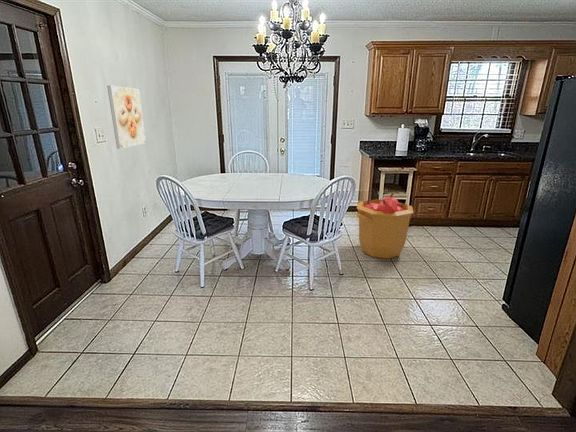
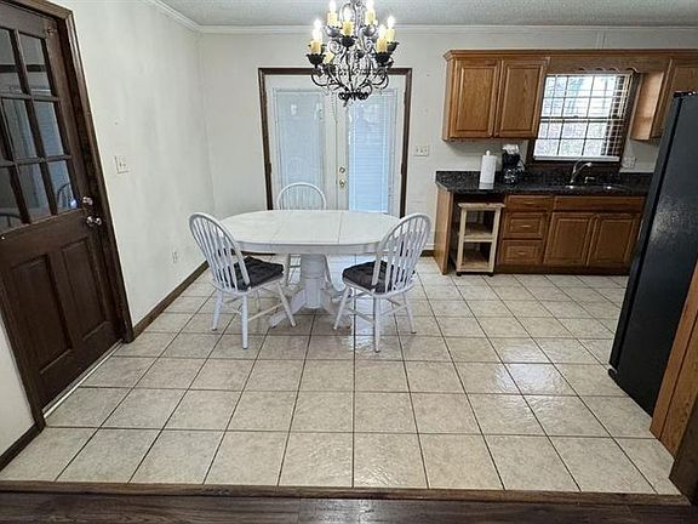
- trash can [356,192,415,259]
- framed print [106,85,147,150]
